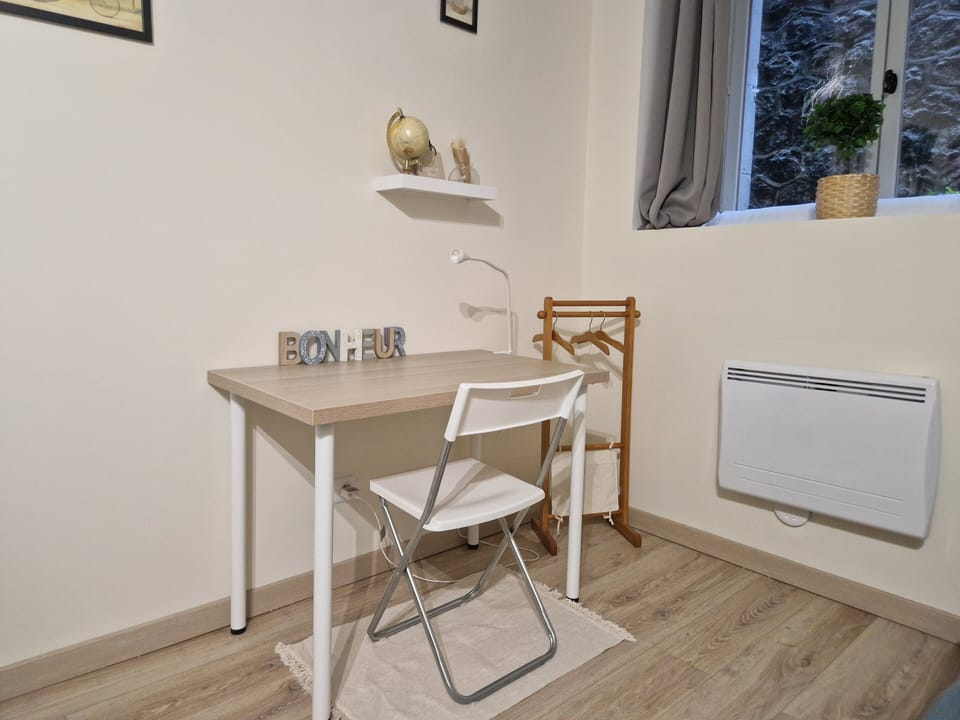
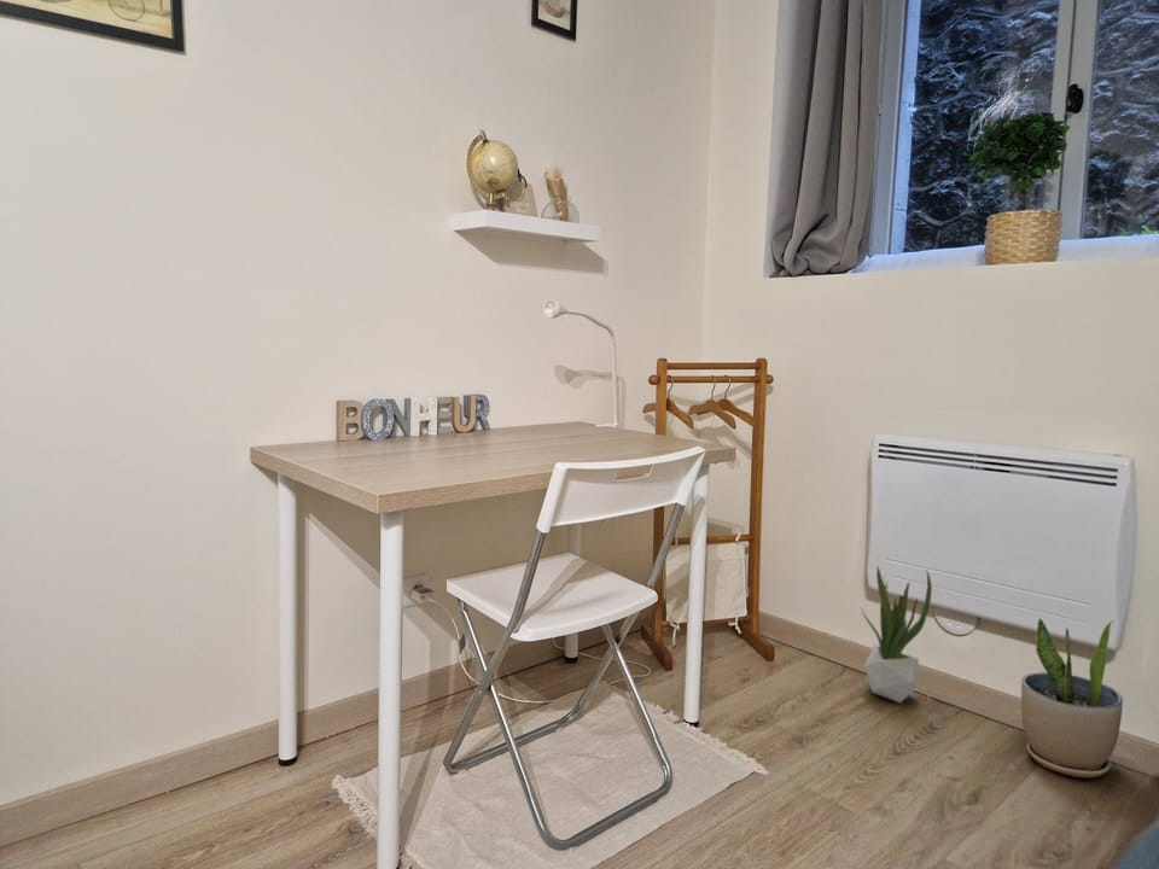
+ potted plant [860,565,933,705]
+ potted plant [1020,617,1124,778]
